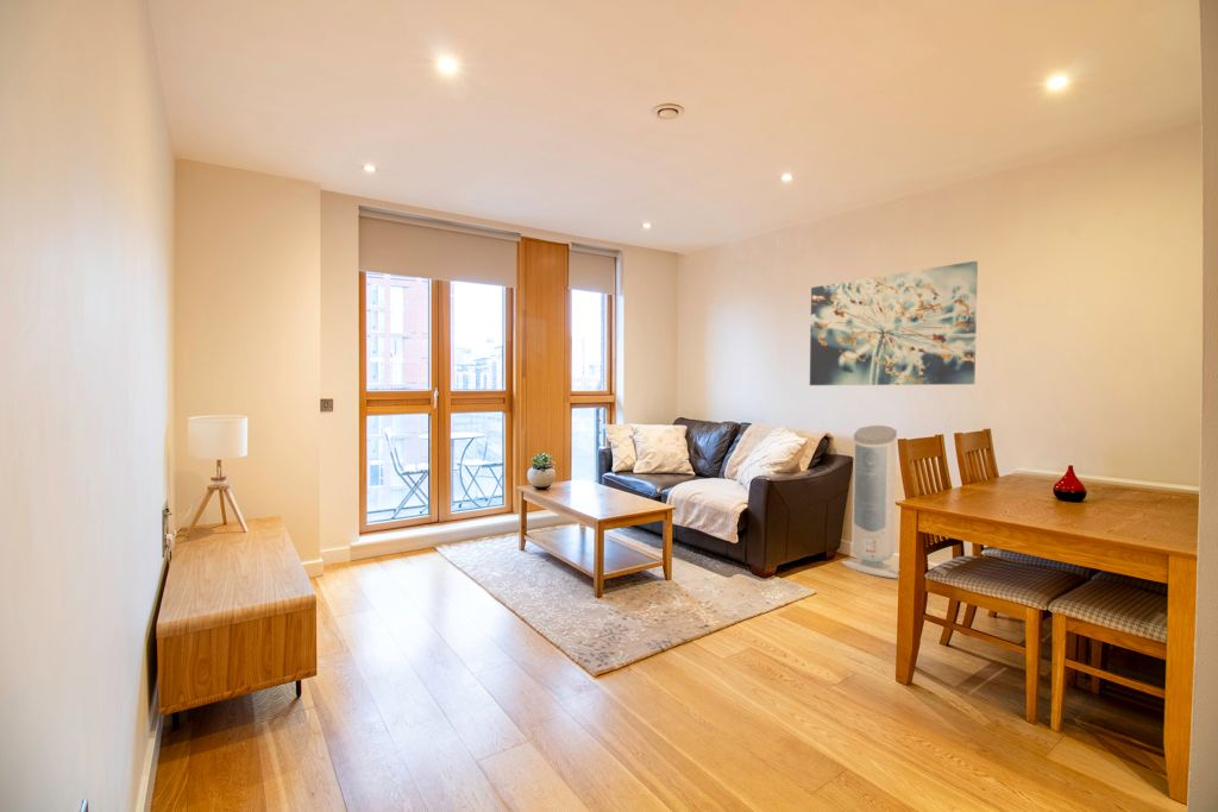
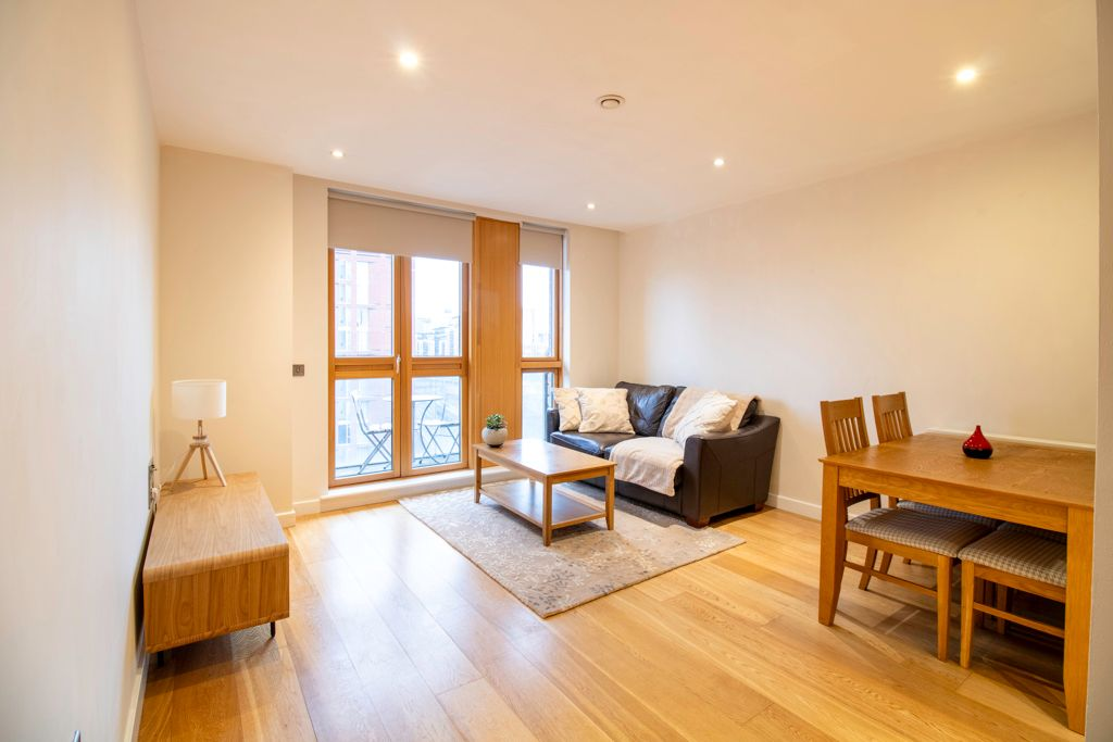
- air purifier [841,424,899,579]
- wall art [809,260,979,386]
